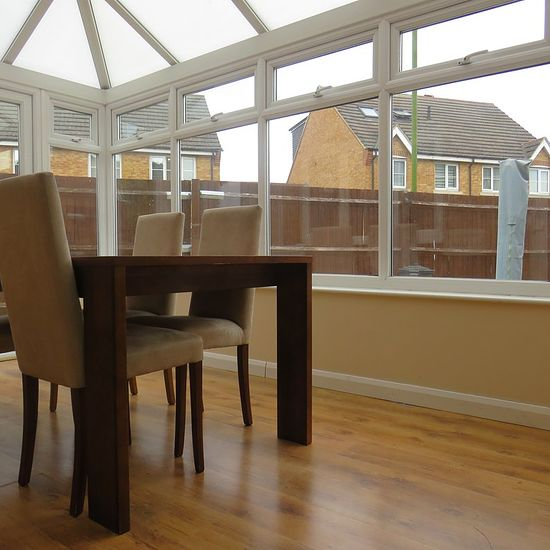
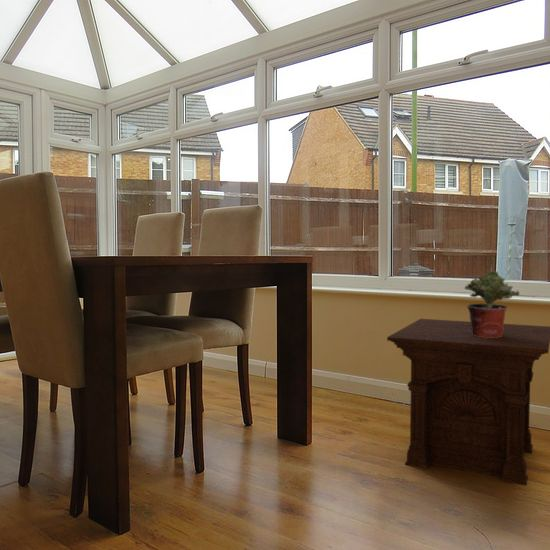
+ side table [386,318,550,487]
+ potted plant [464,270,521,338]
